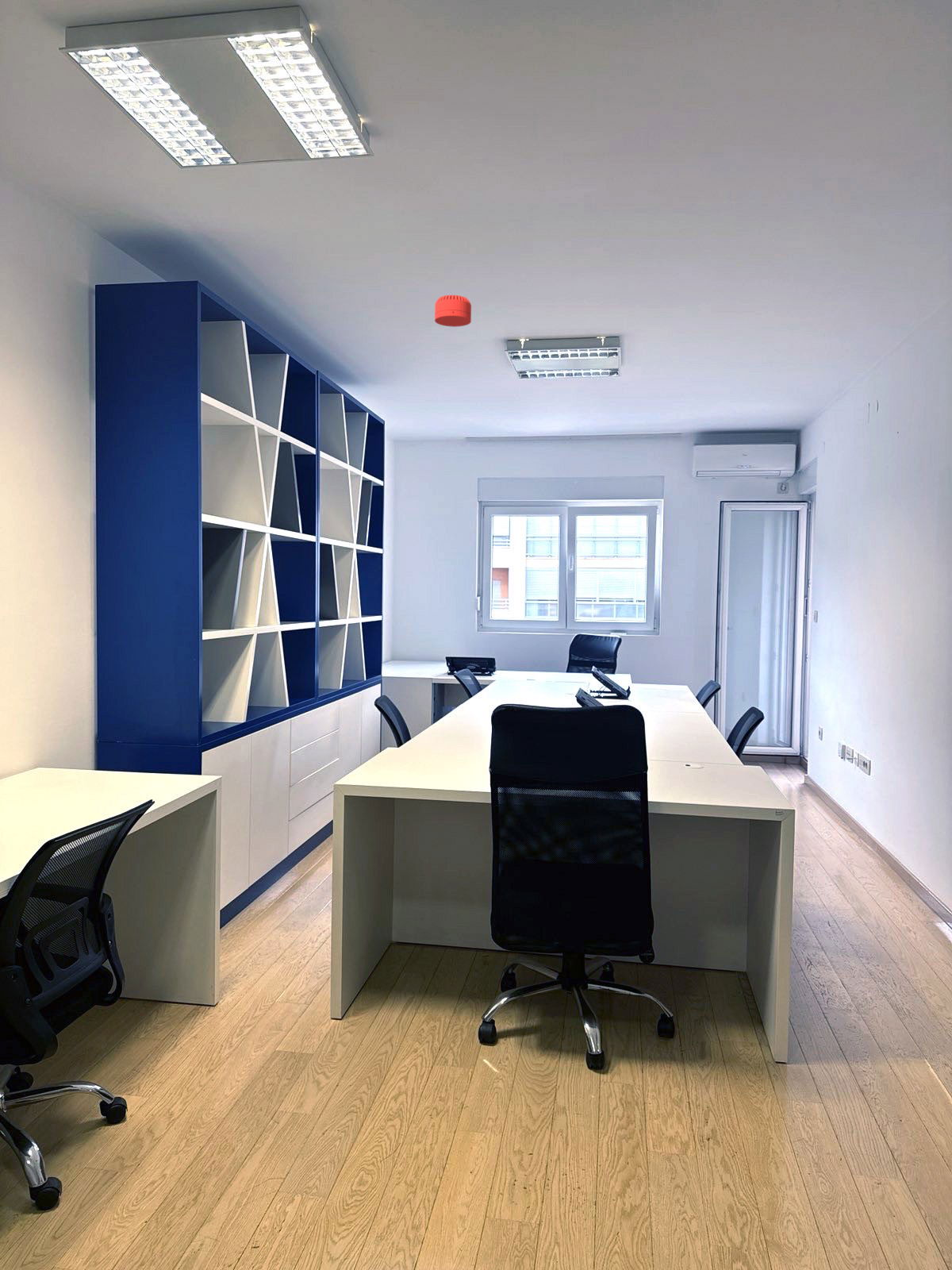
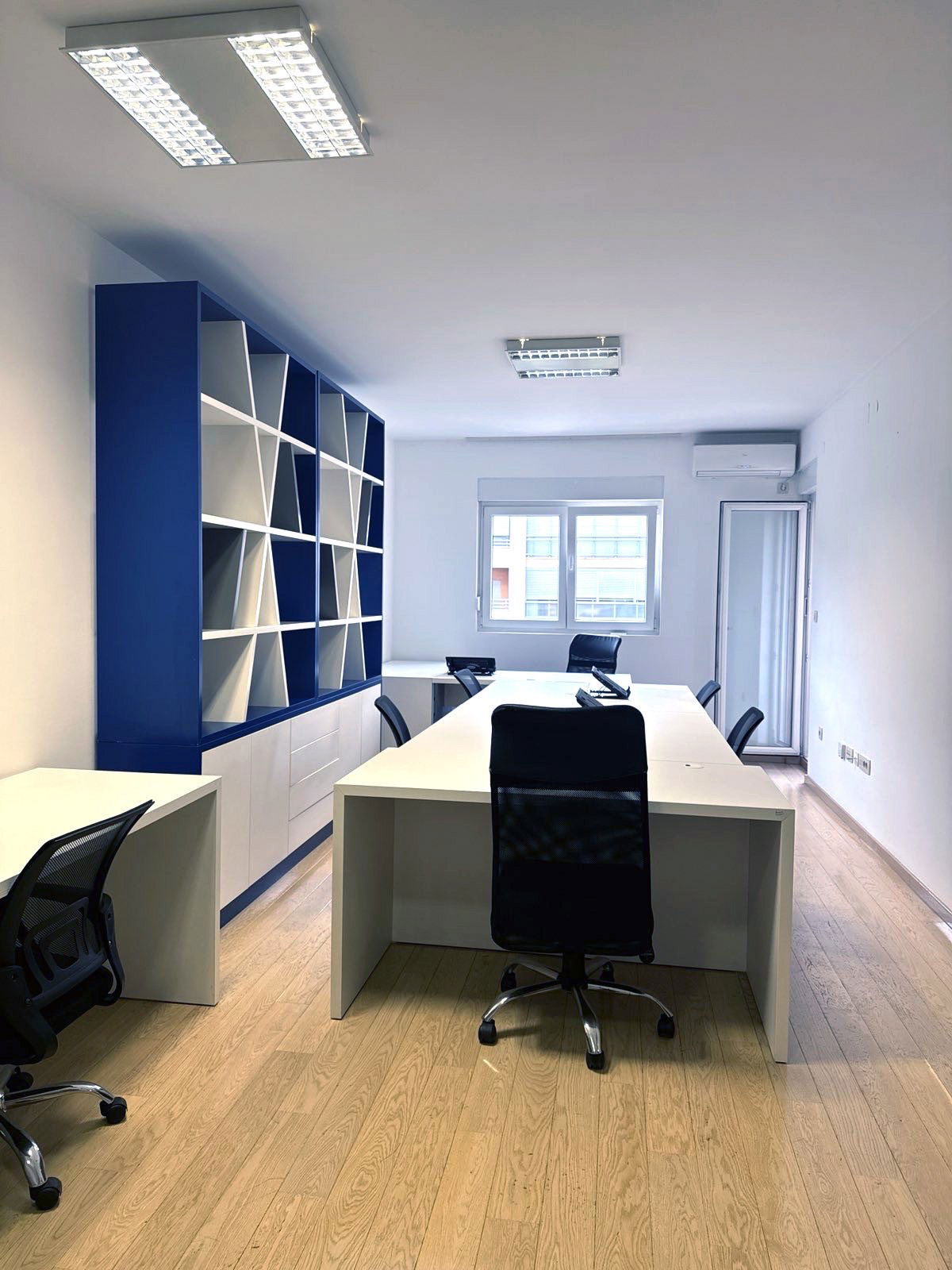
- smoke detector [434,294,472,328]
